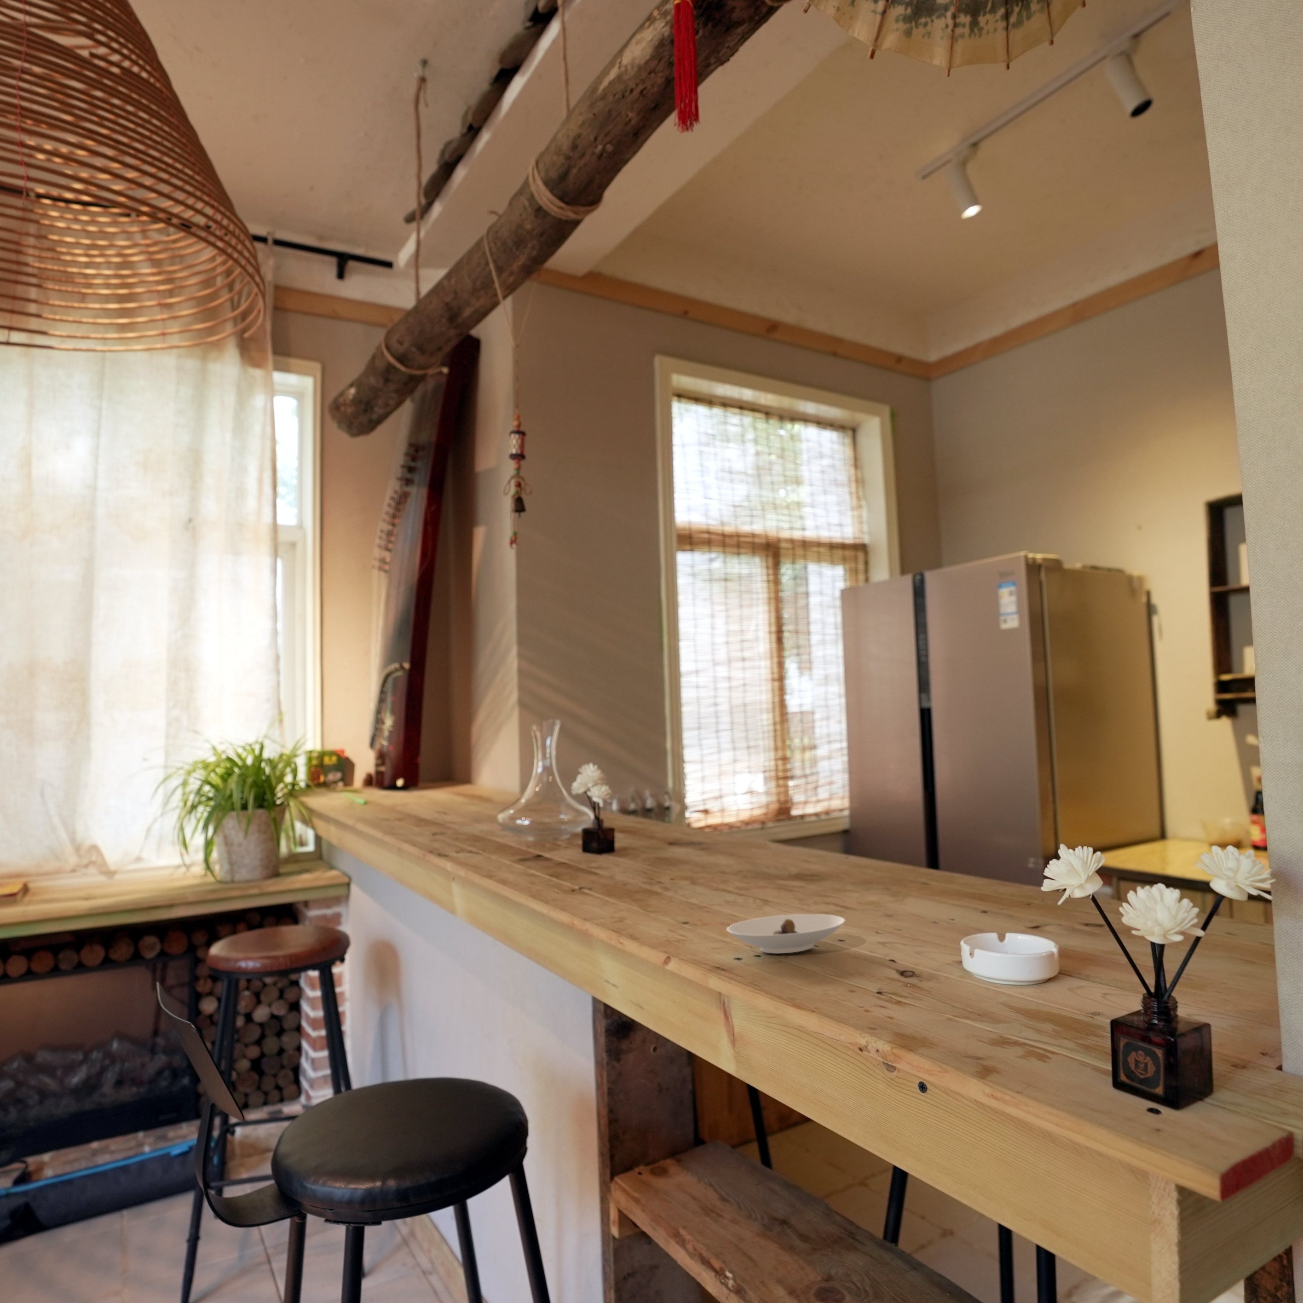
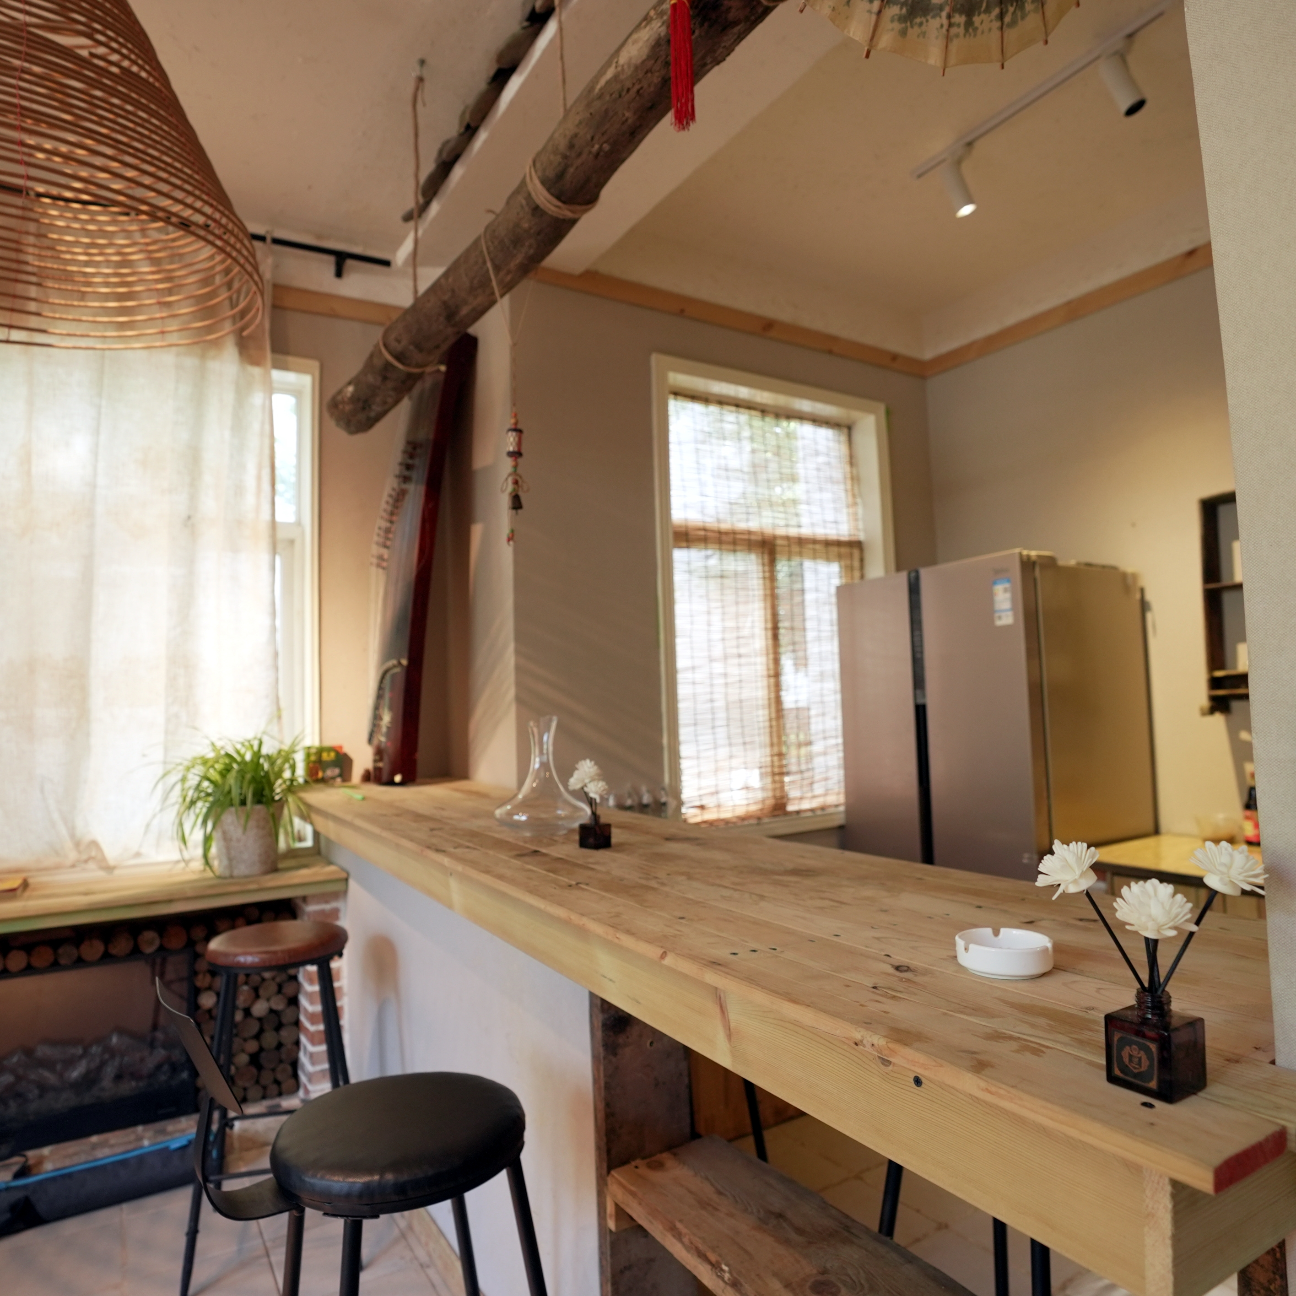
- saucer [725,913,846,953]
